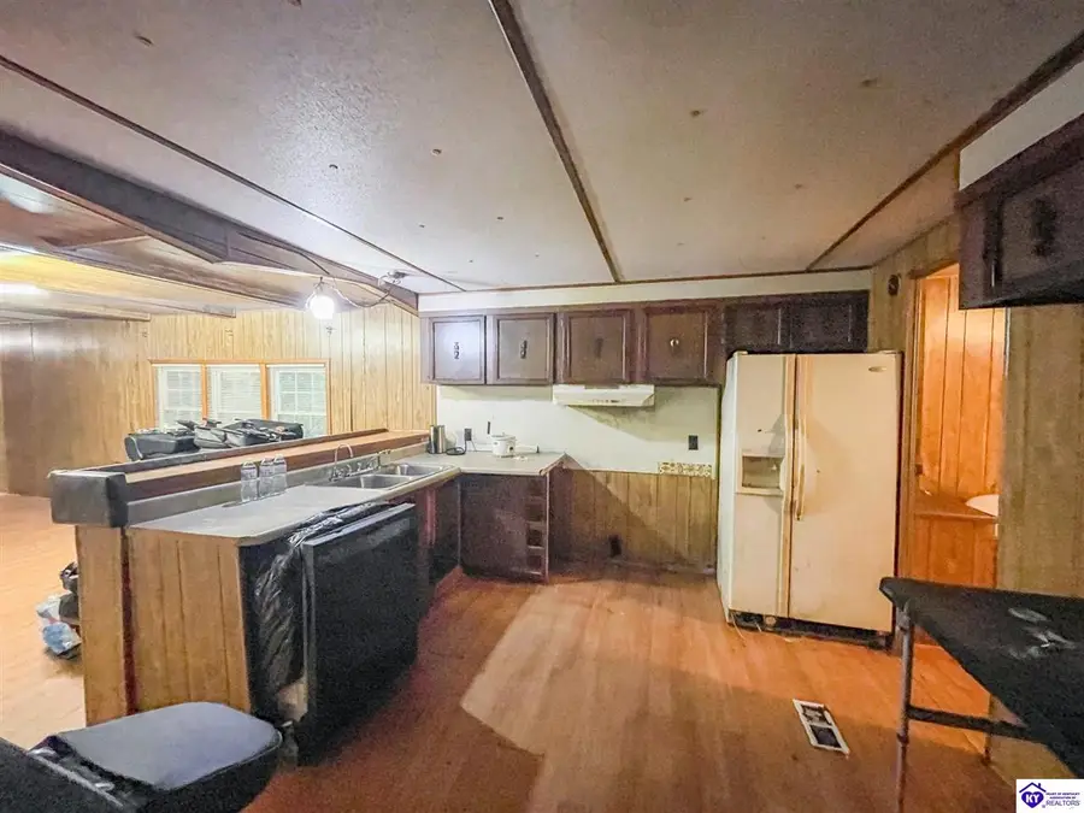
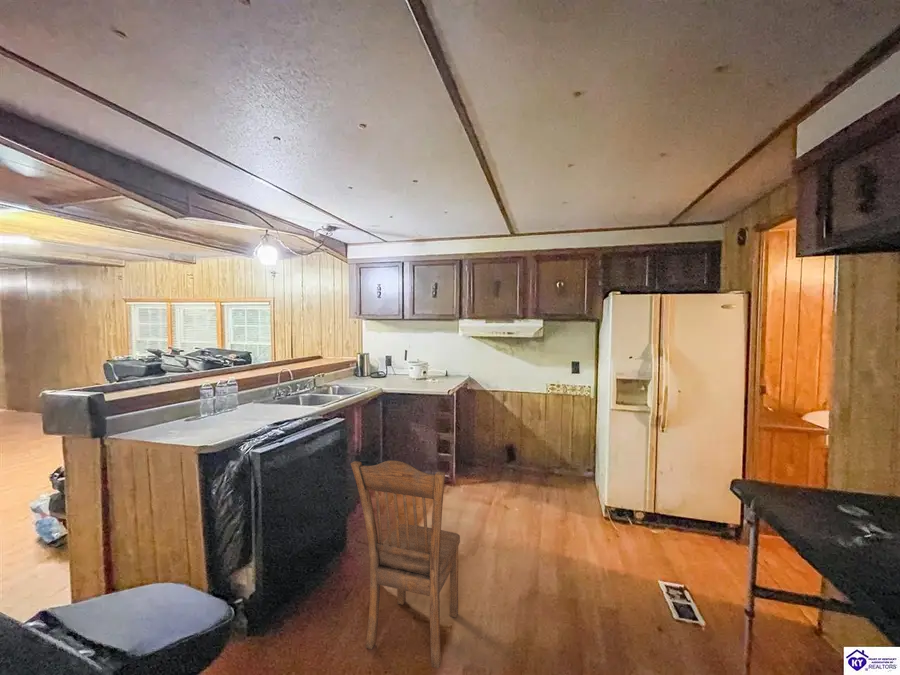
+ dining chair [350,460,461,670]
